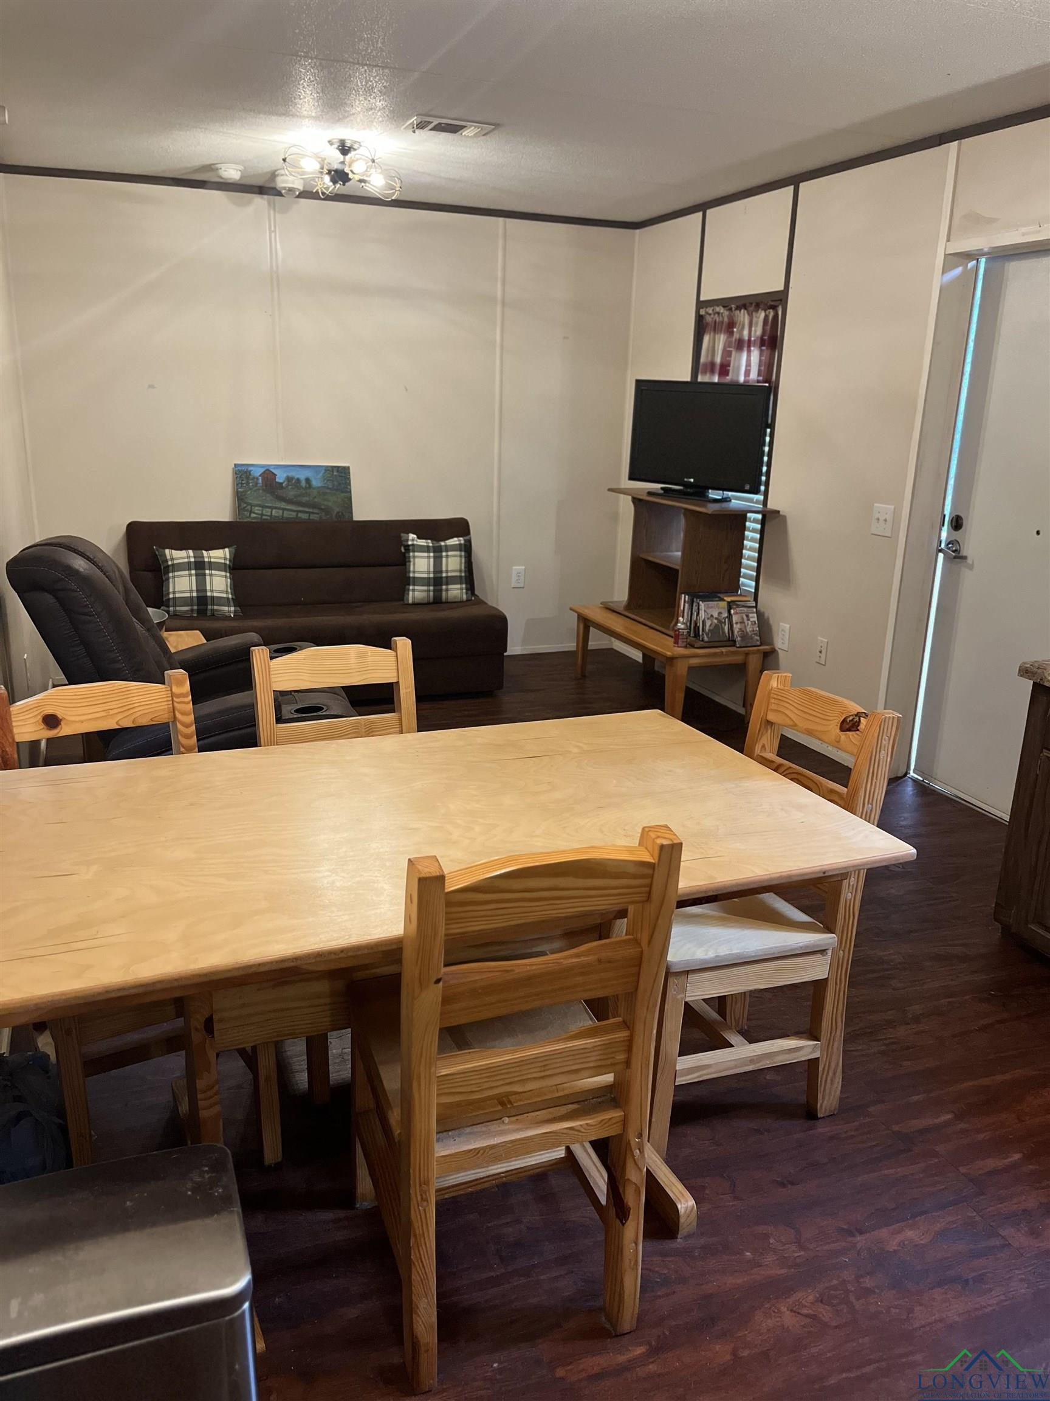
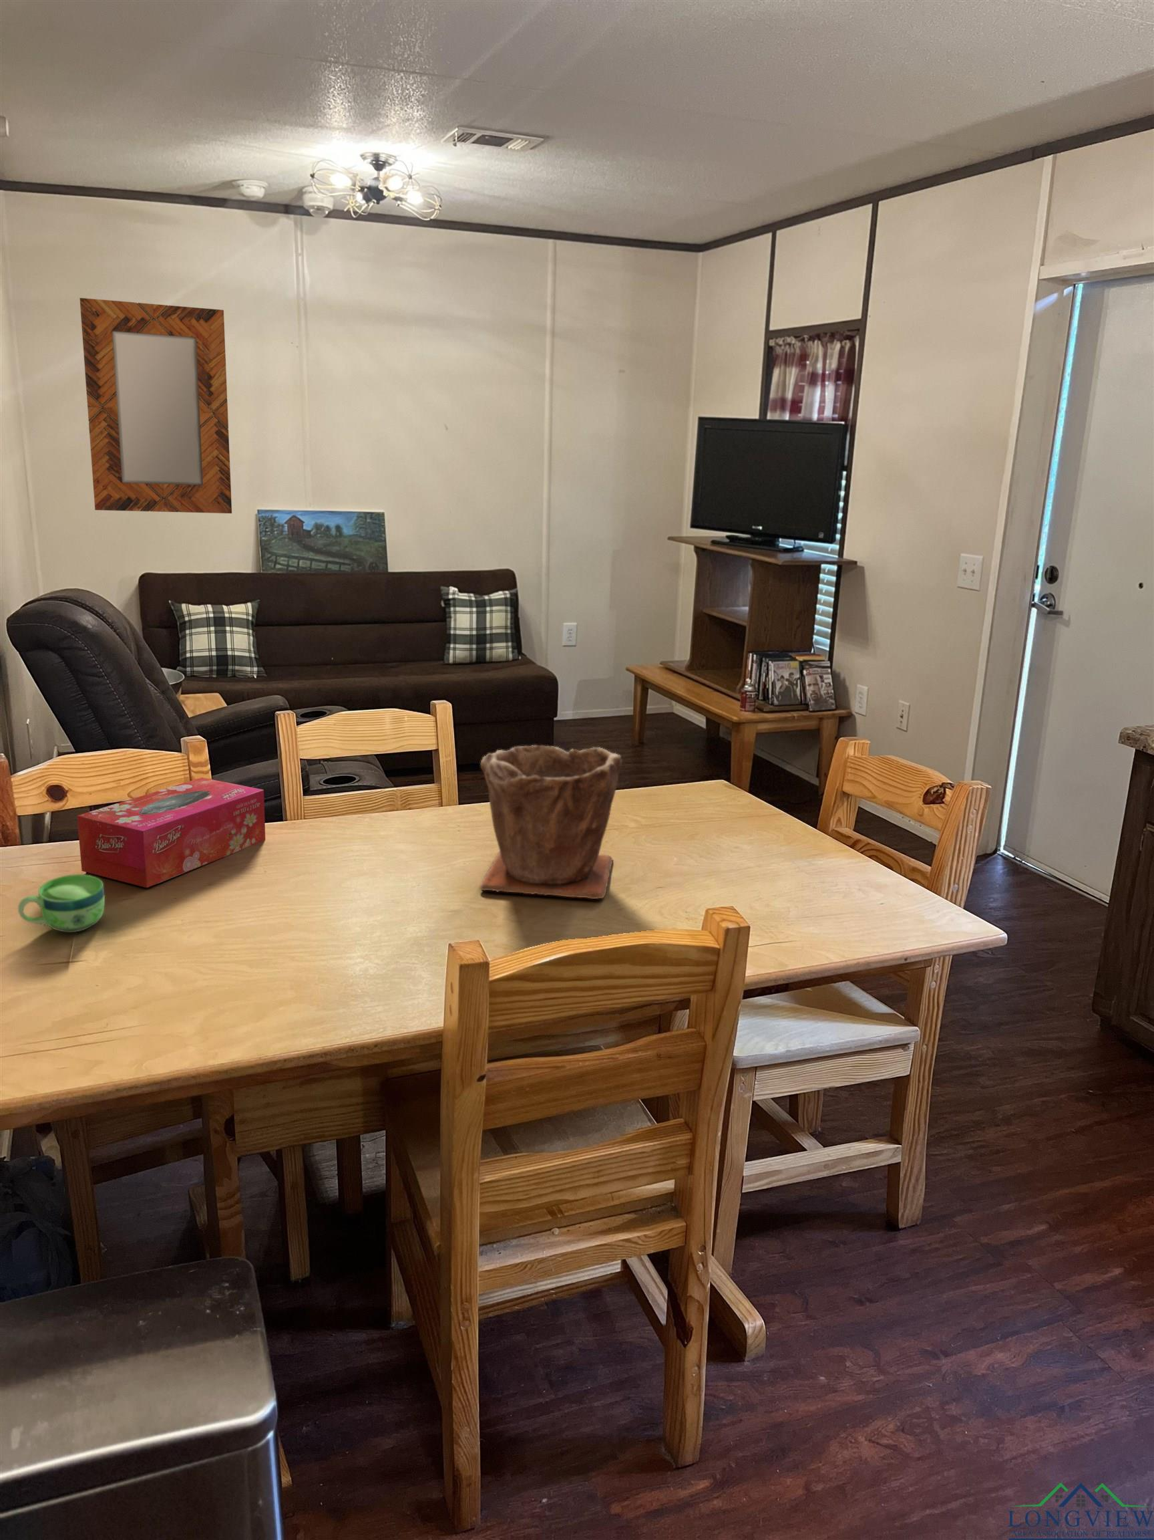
+ plant pot [479,745,623,900]
+ tissue box [76,777,265,889]
+ home mirror [79,297,233,514]
+ cup [17,873,105,932]
